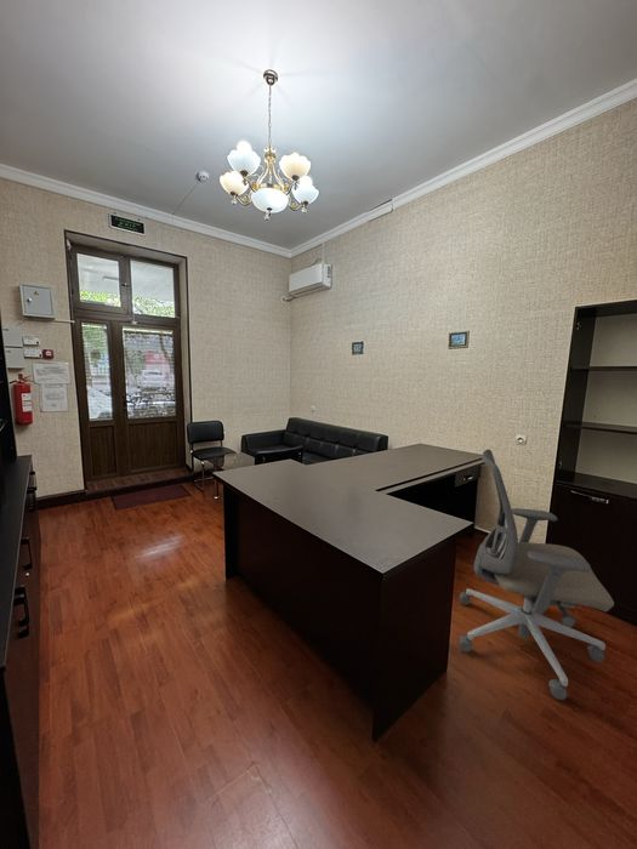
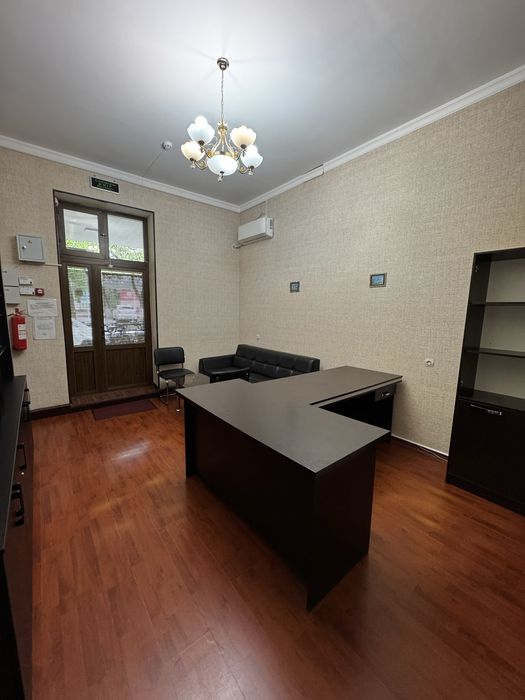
- office chair [459,449,615,701]
